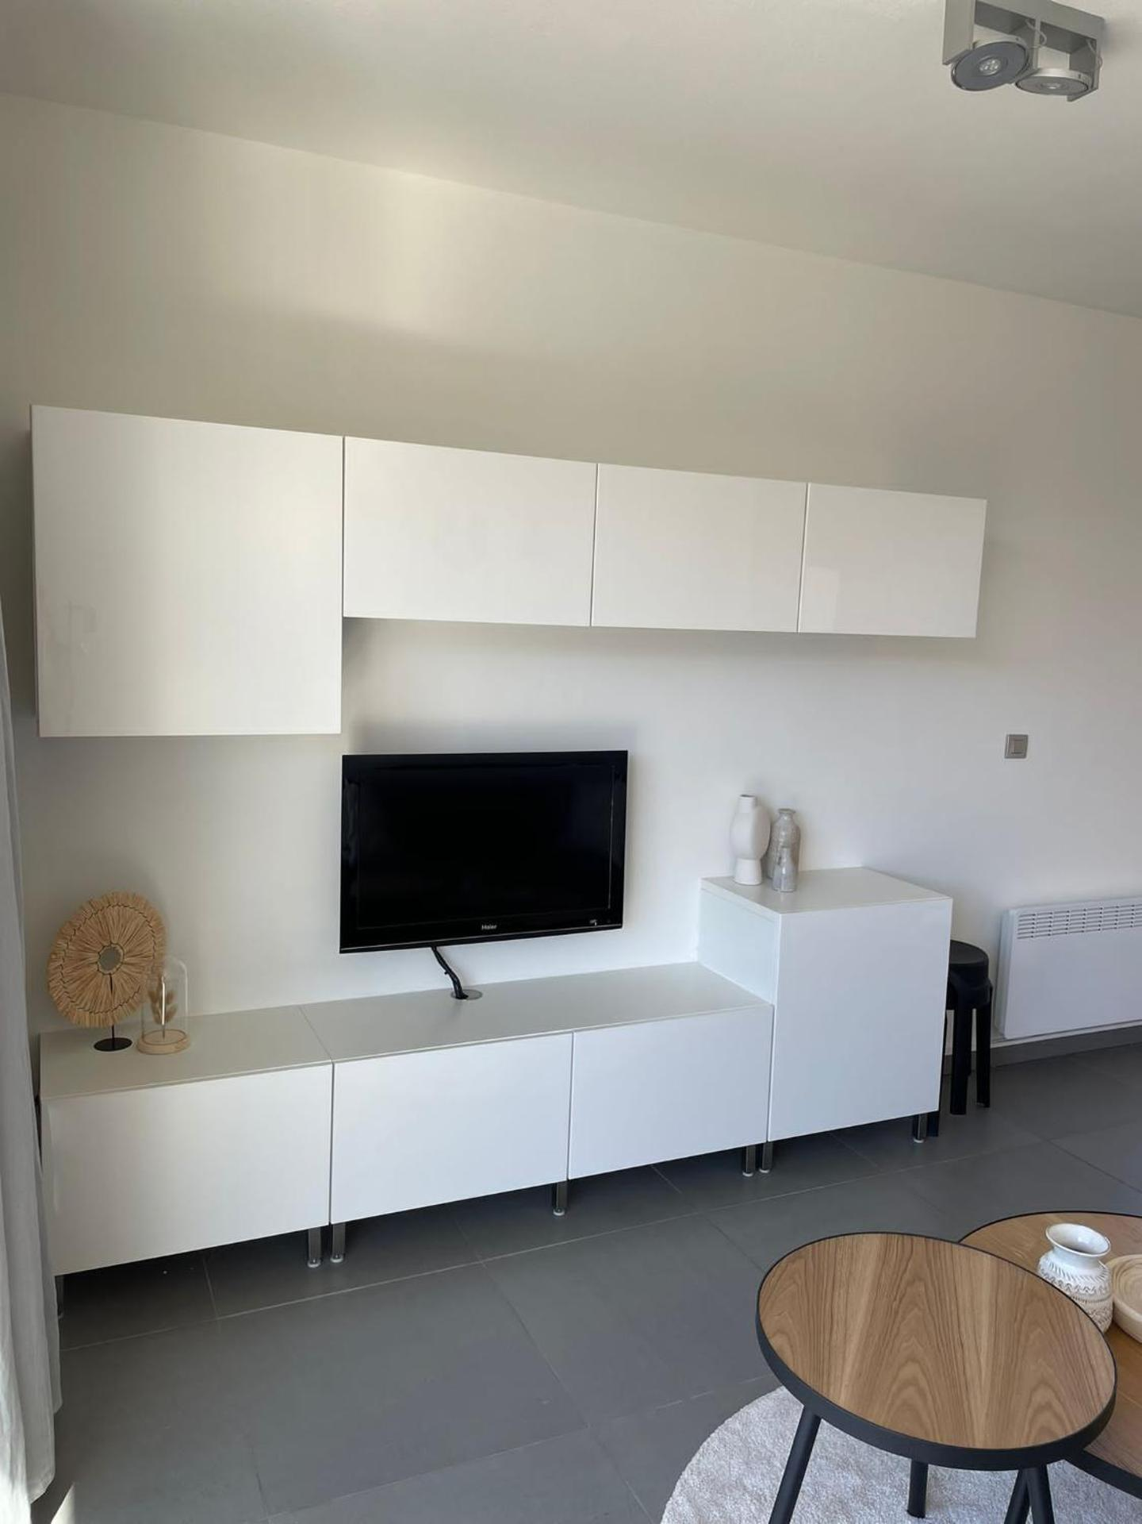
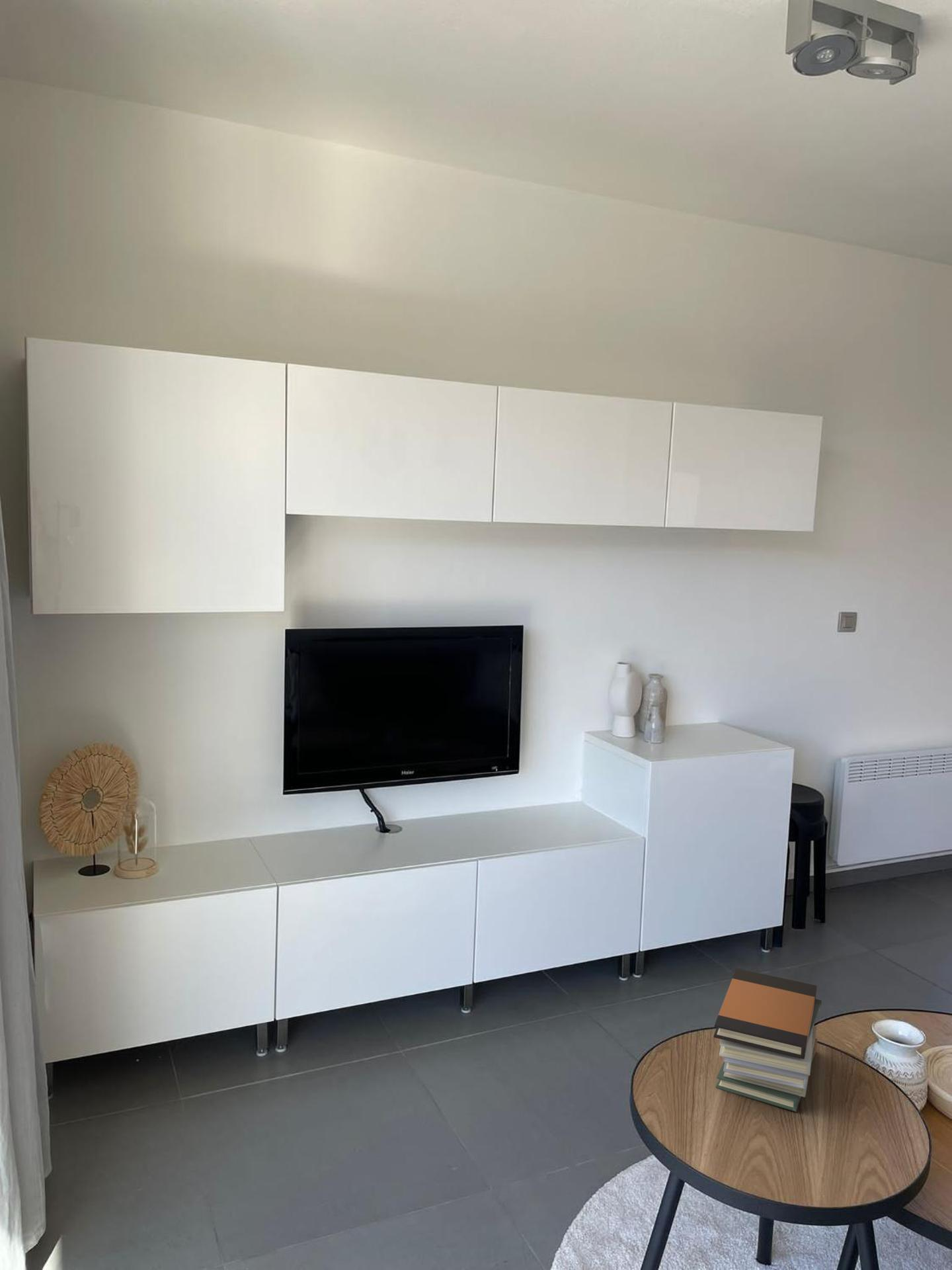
+ book stack [713,968,822,1113]
